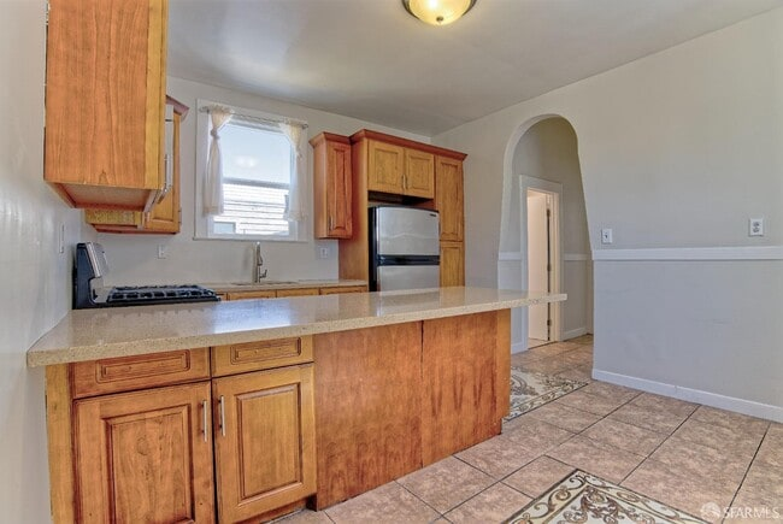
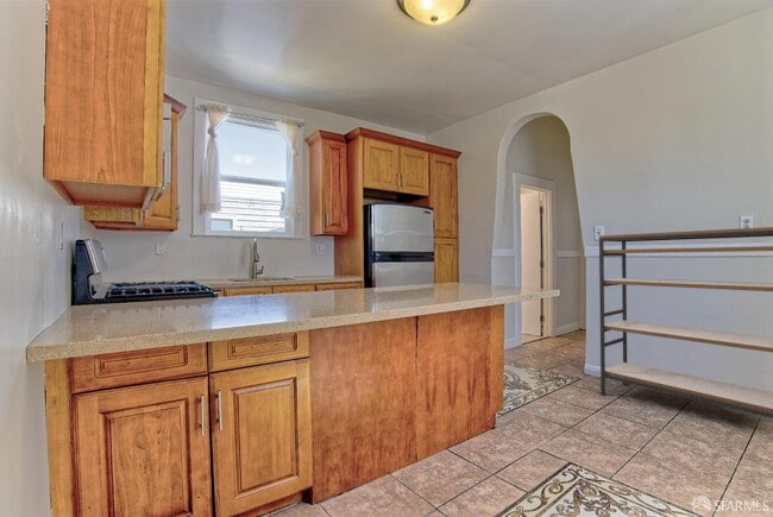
+ shelving unit [598,226,773,420]
